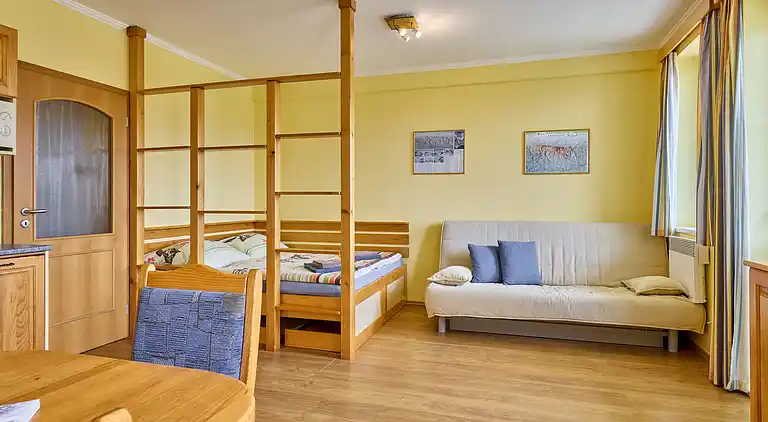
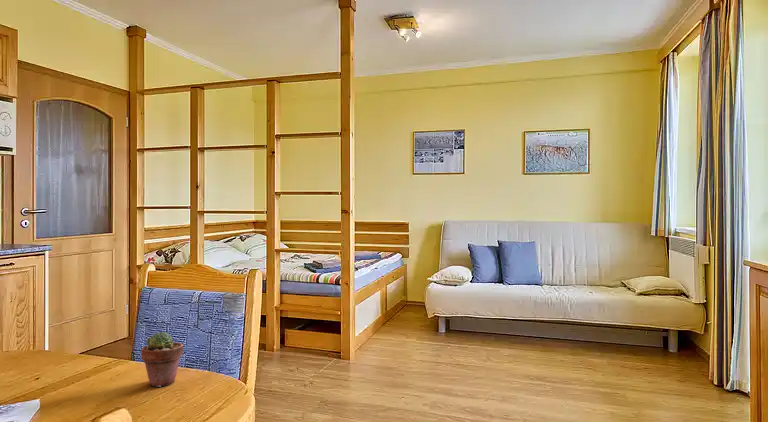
+ potted succulent [140,331,184,388]
